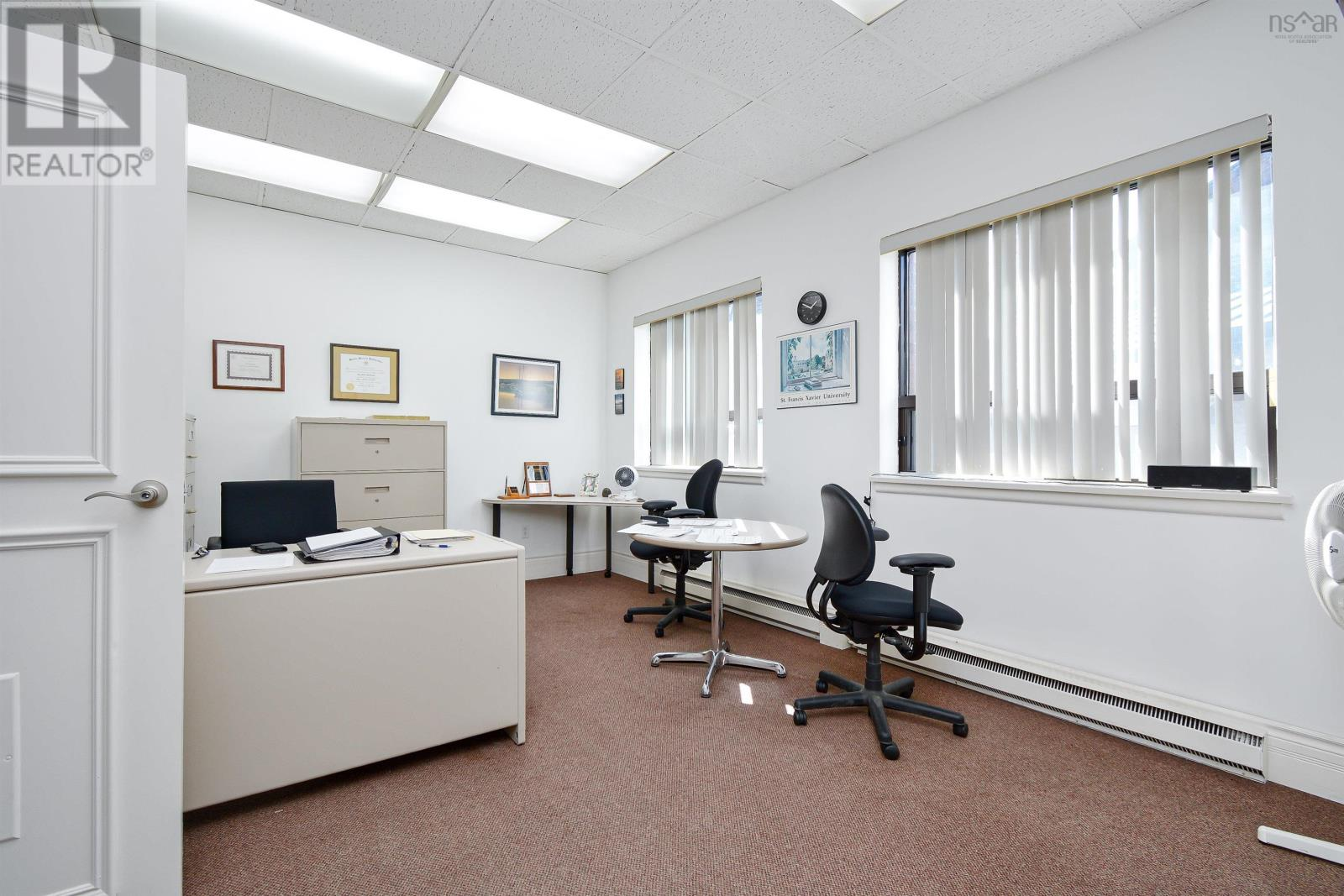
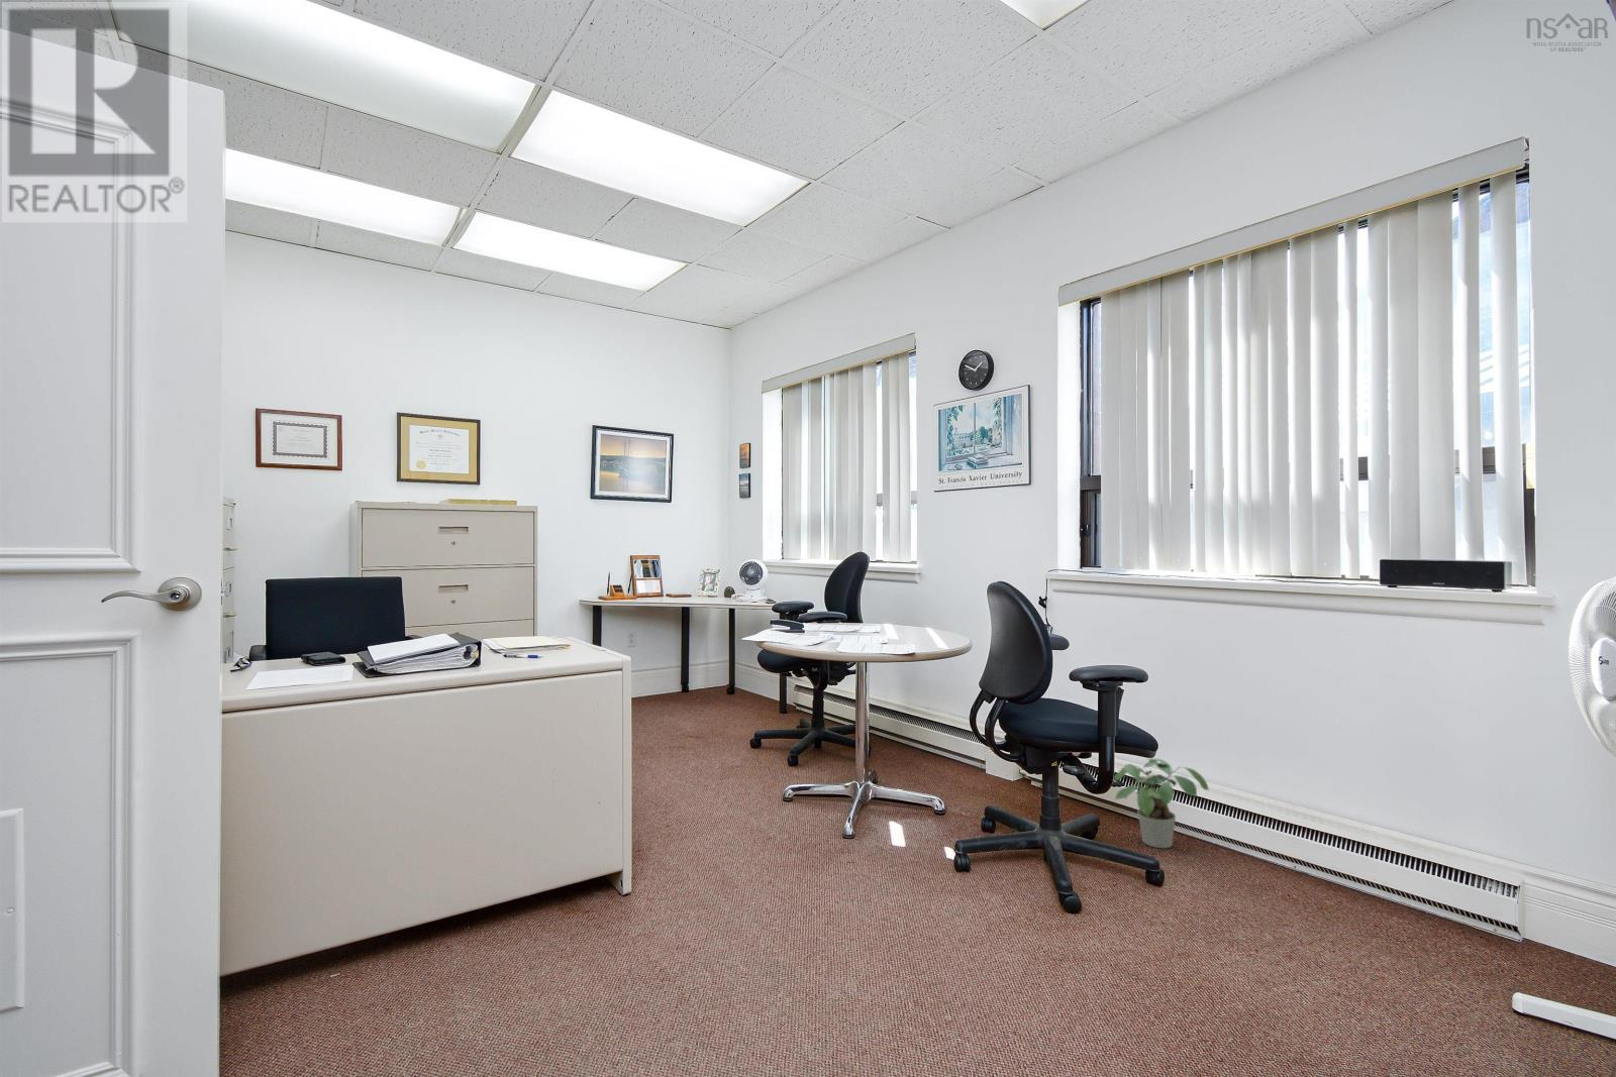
+ potted plant [1113,757,1210,849]
